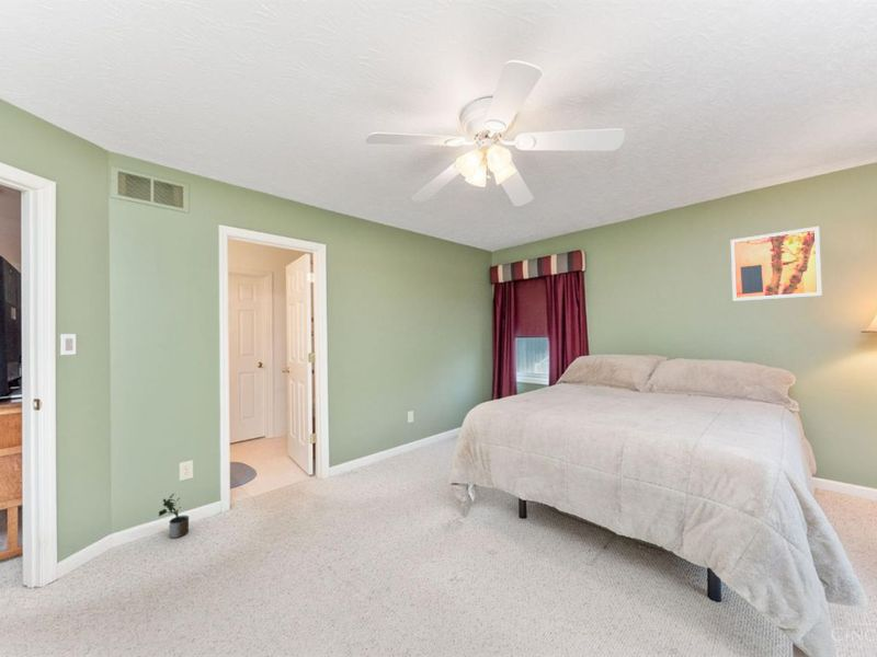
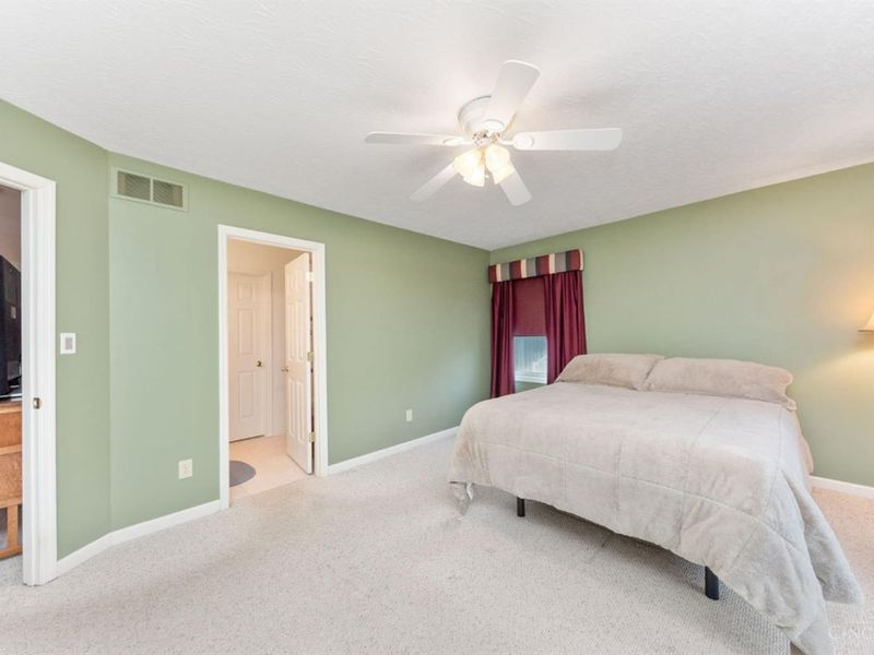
- wall art [730,226,823,302]
- potted plant [158,493,190,539]
